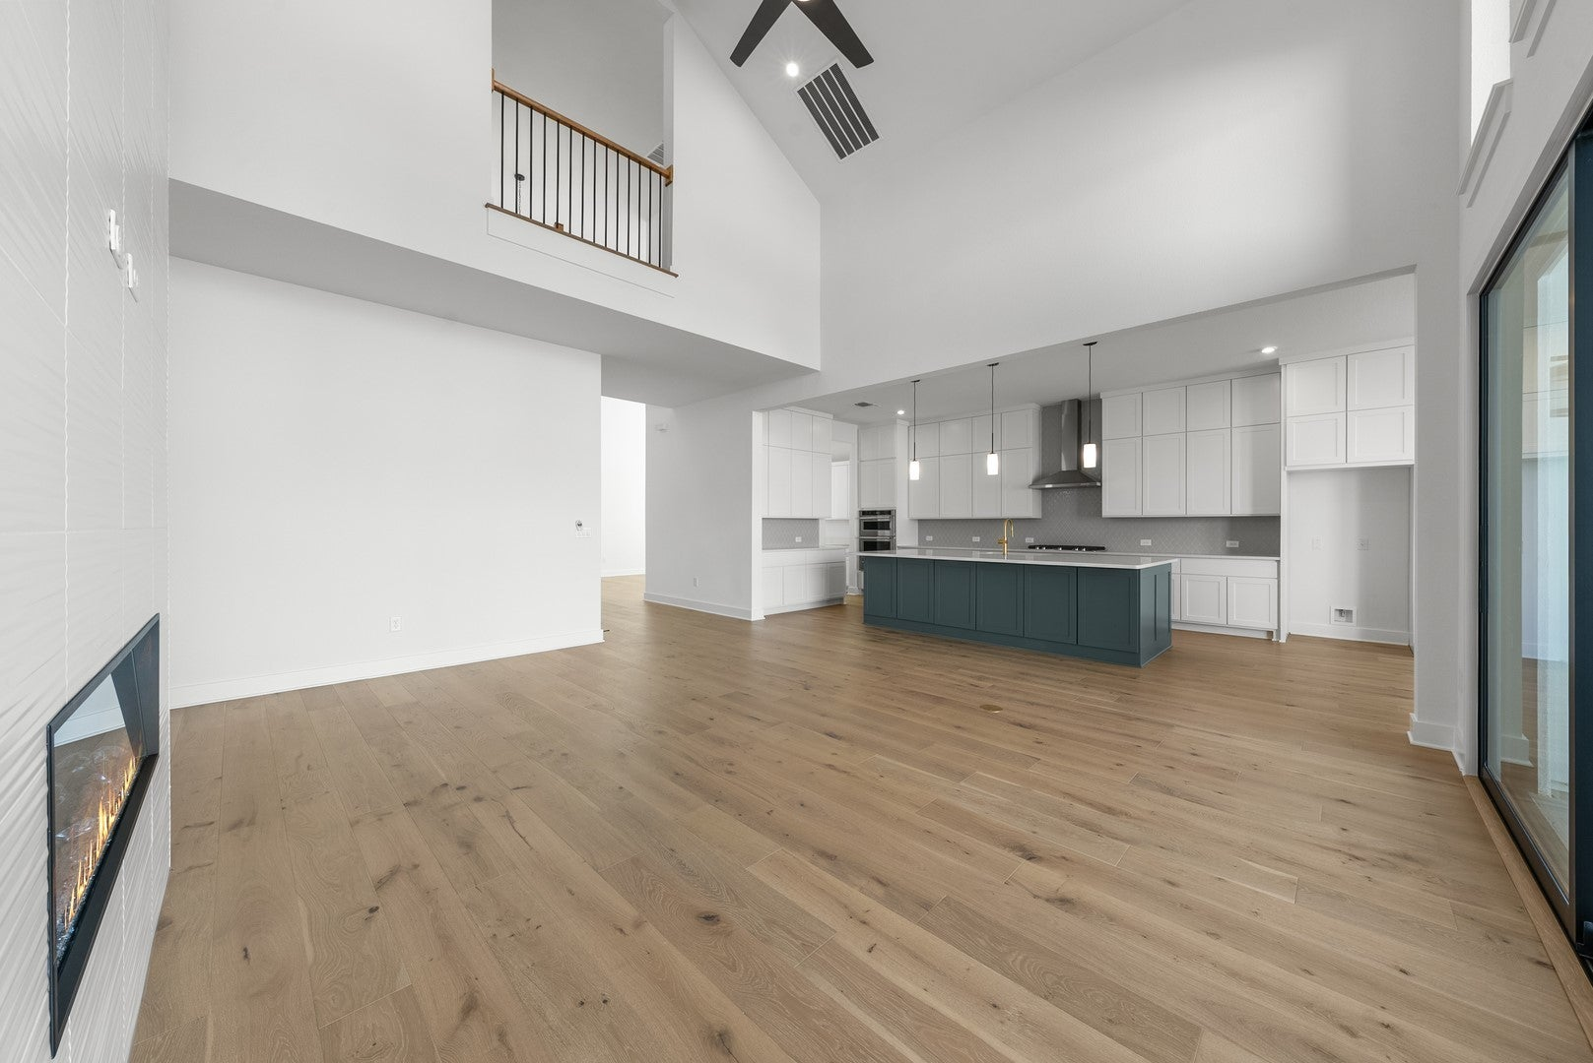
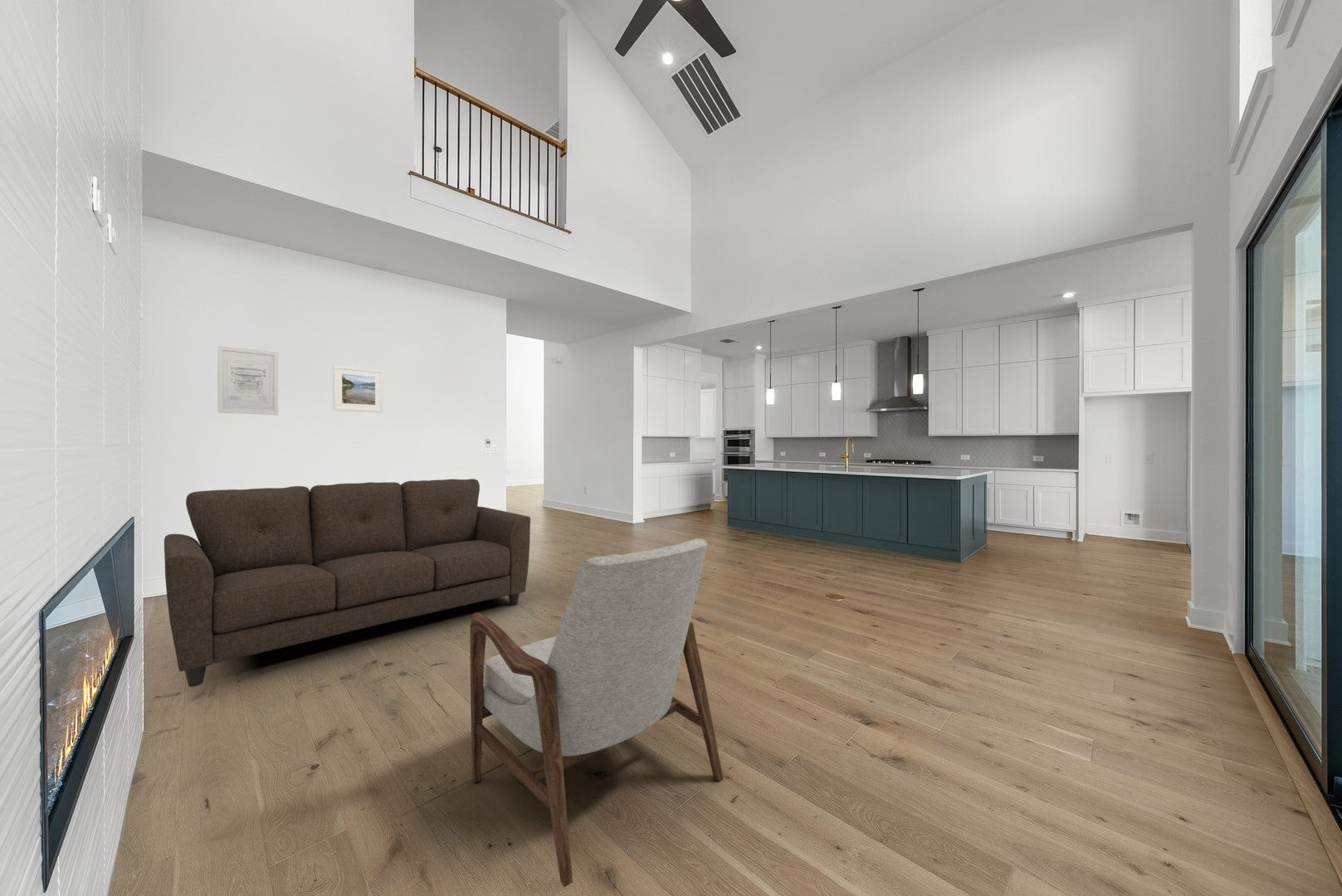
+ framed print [332,365,384,413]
+ wall art [217,345,279,416]
+ sofa [163,478,531,688]
+ armchair [470,538,724,888]
